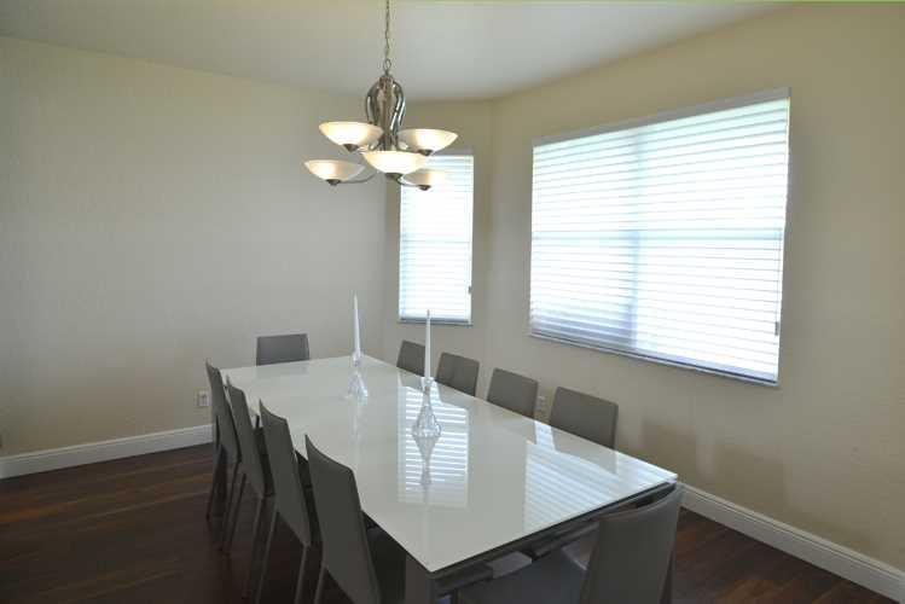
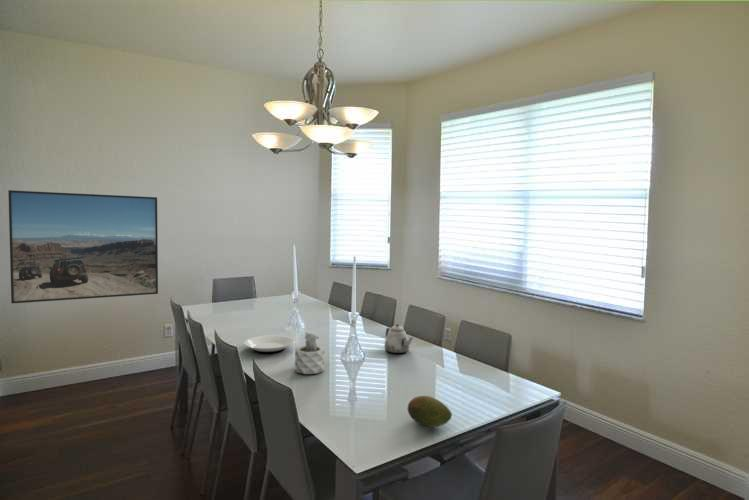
+ fruit [407,395,453,428]
+ succulent plant [294,331,325,375]
+ plate [243,334,296,354]
+ teapot [383,323,414,354]
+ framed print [7,189,159,304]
